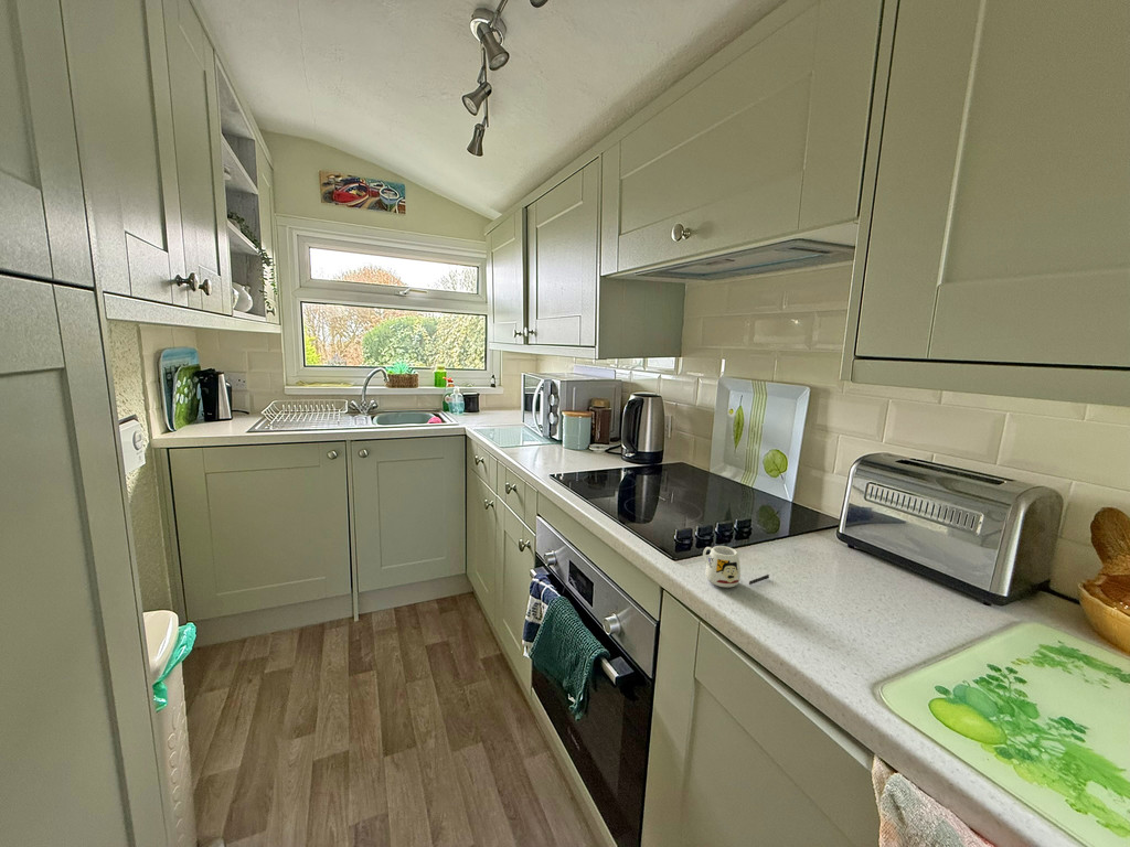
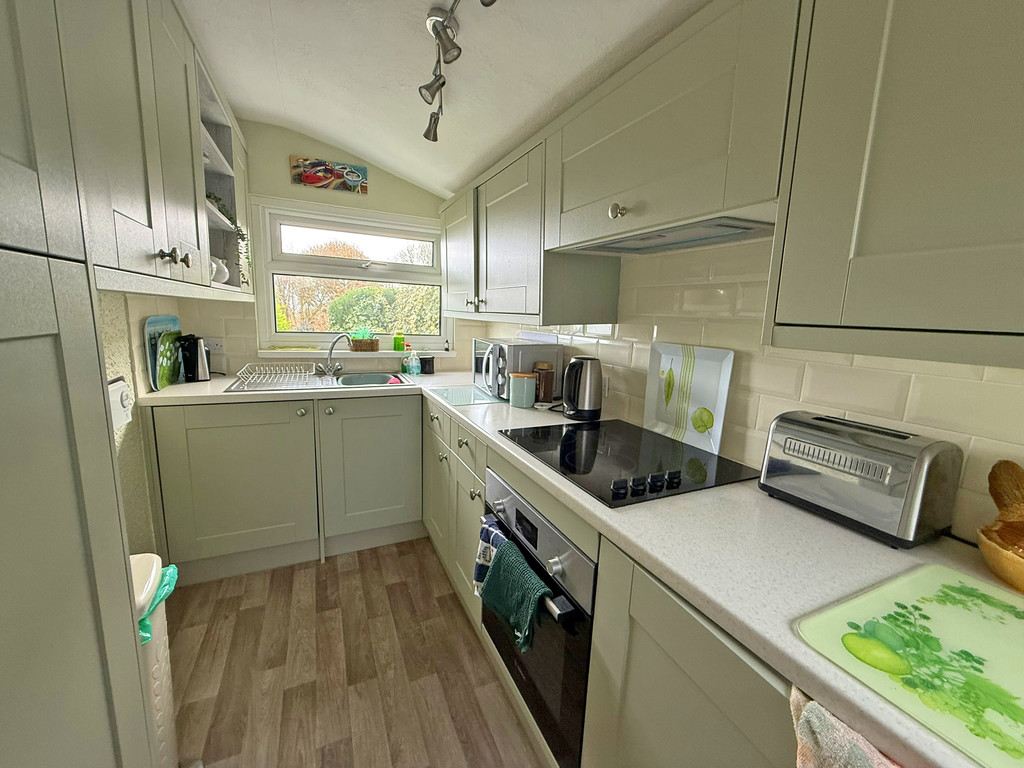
- mug [702,545,770,589]
